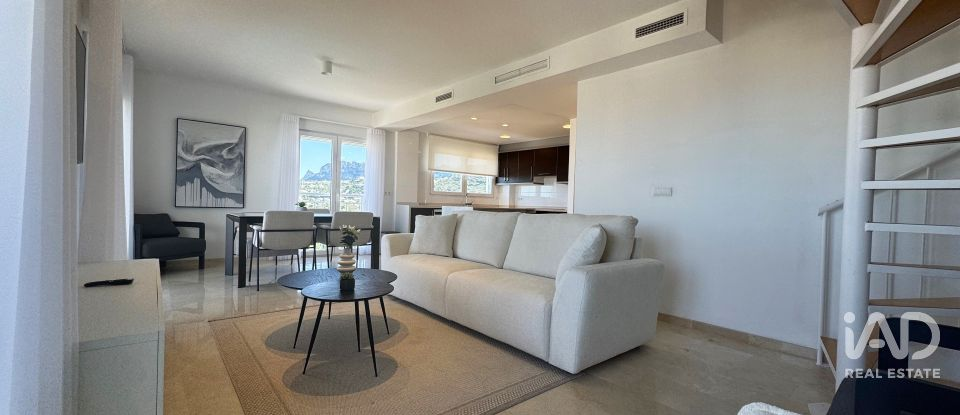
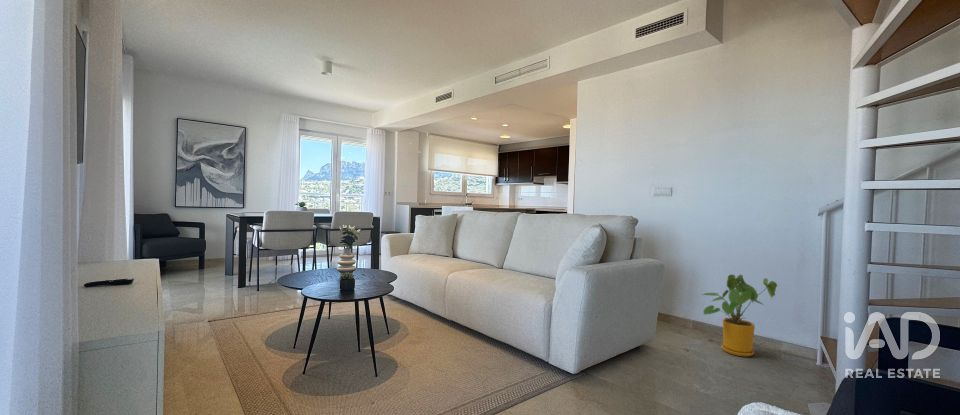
+ house plant [701,274,778,358]
